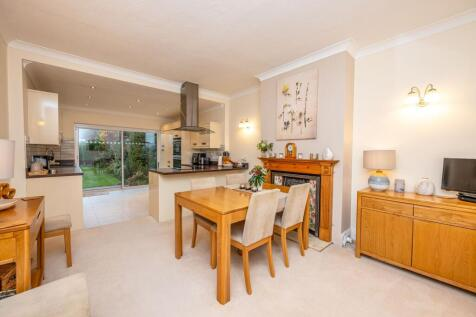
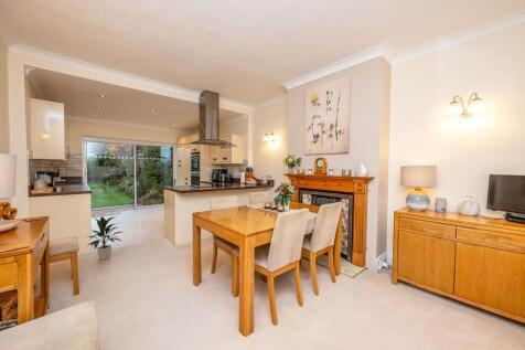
+ indoor plant [86,215,126,261]
